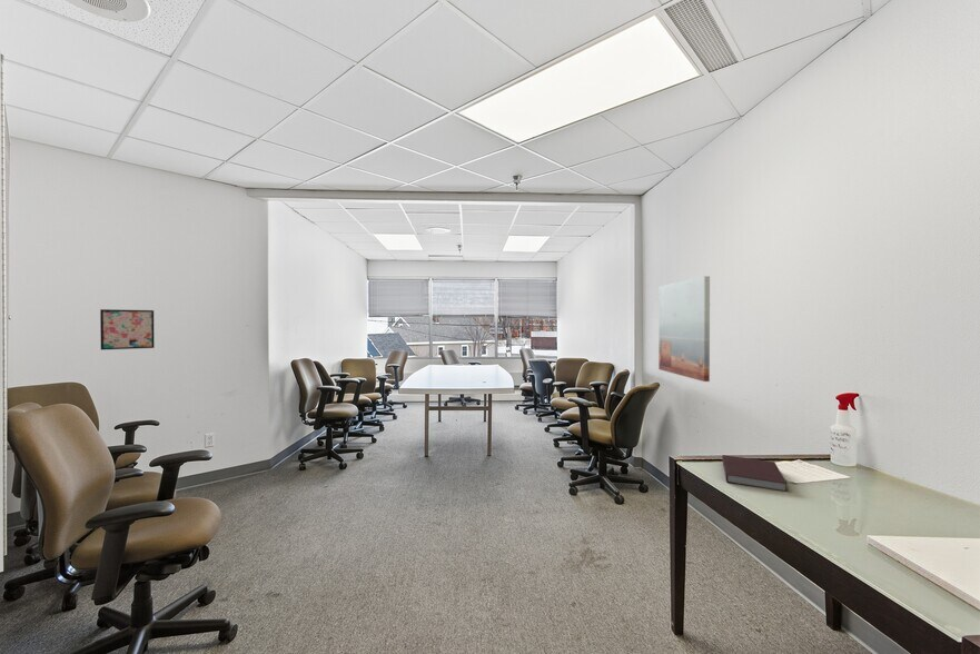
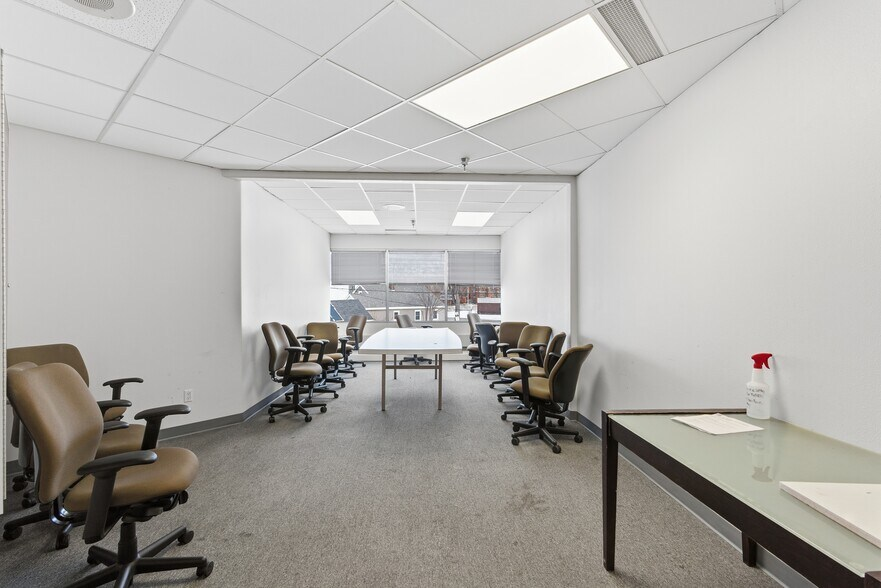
- notebook [721,454,788,493]
- wall art [99,308,156,351]
- wall art [657,275,711,383]
